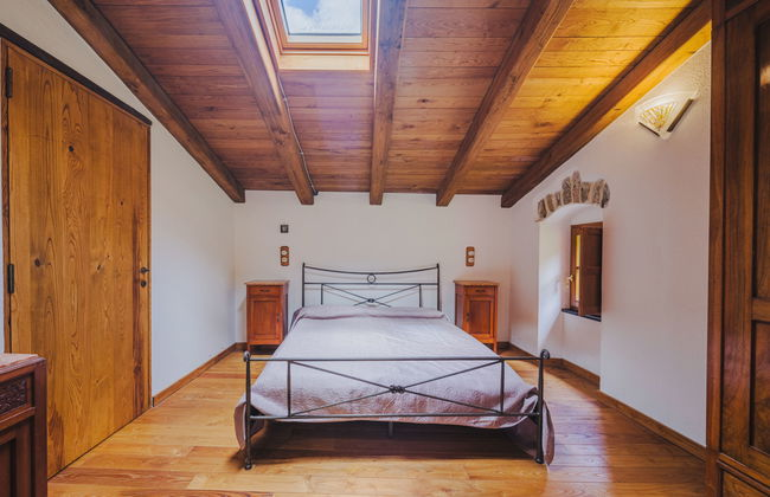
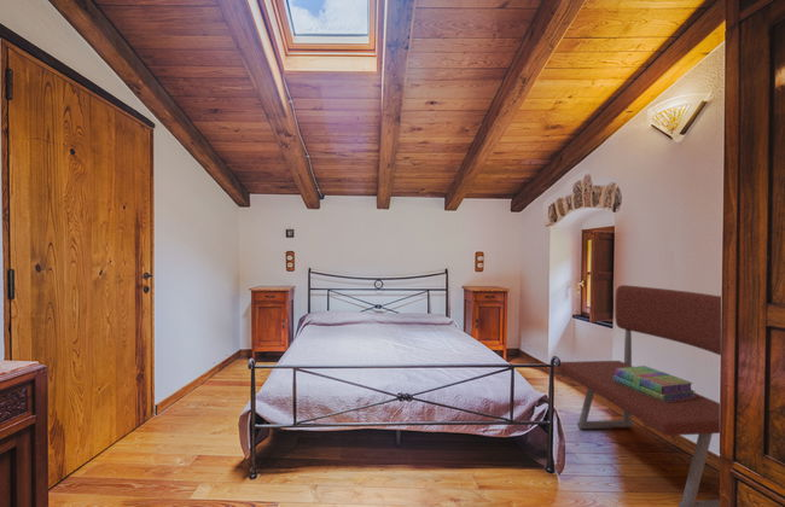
+ bench [557,284,722,507]
+ stack of books [614,365,697,402]
